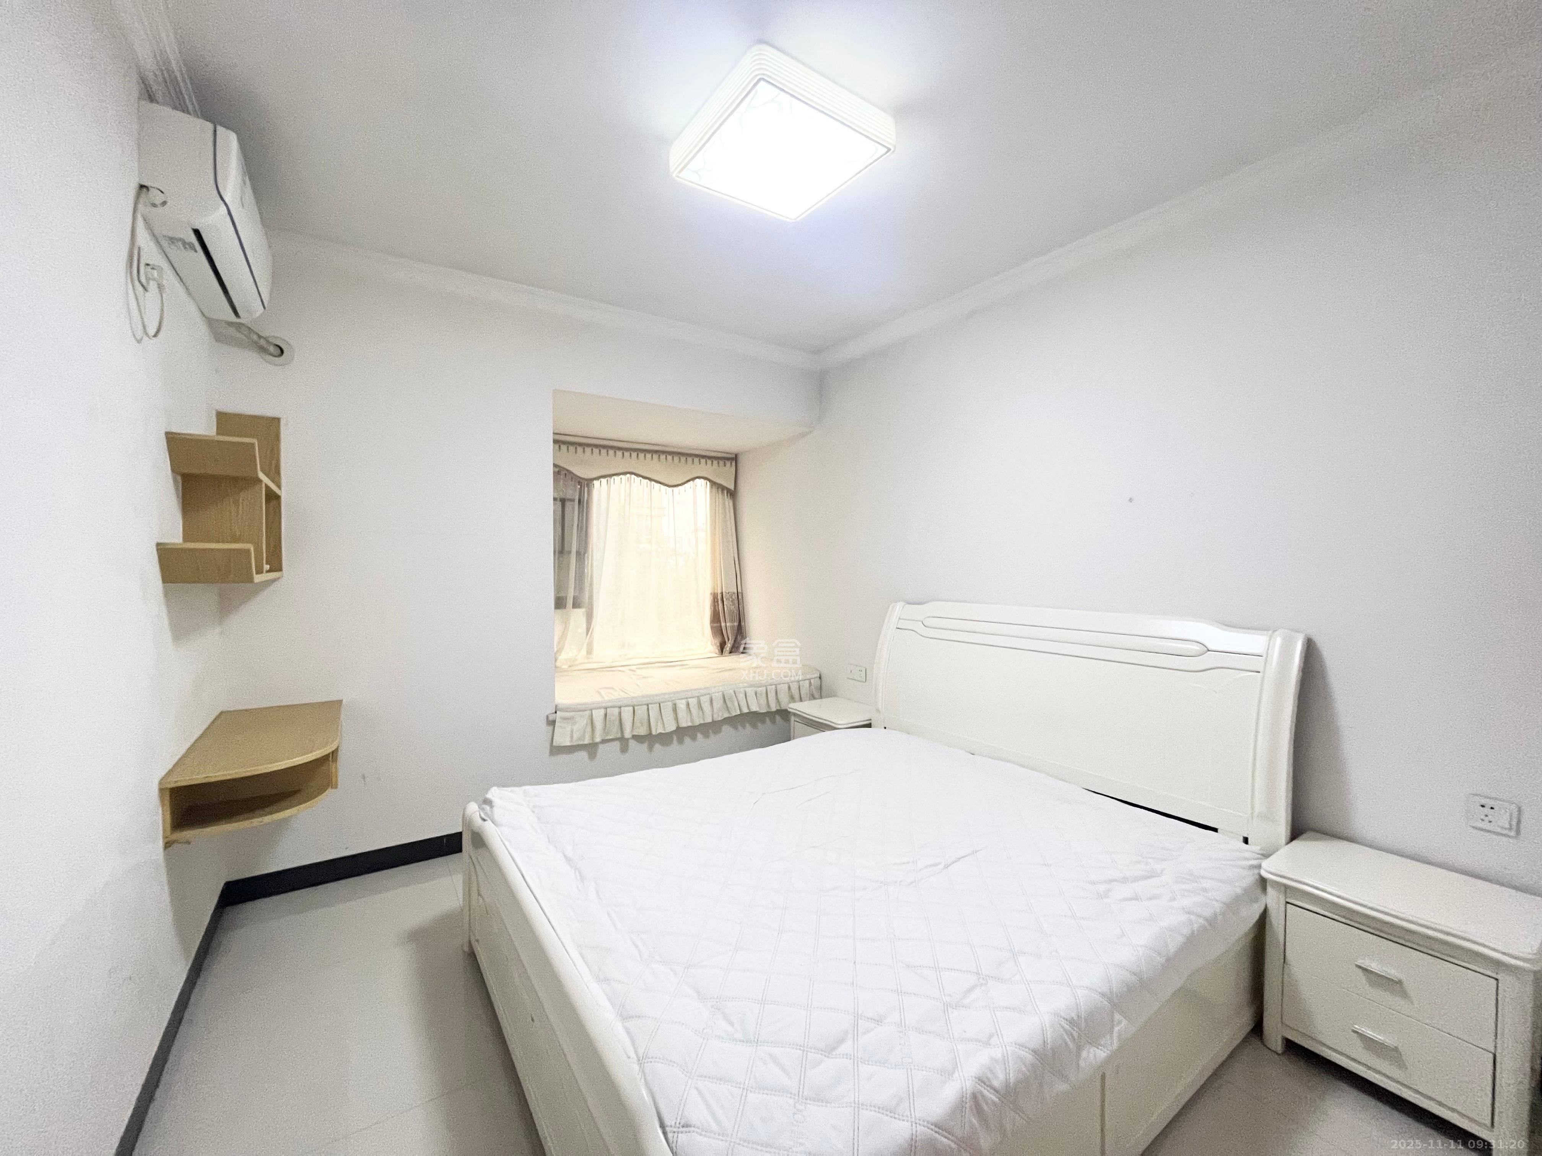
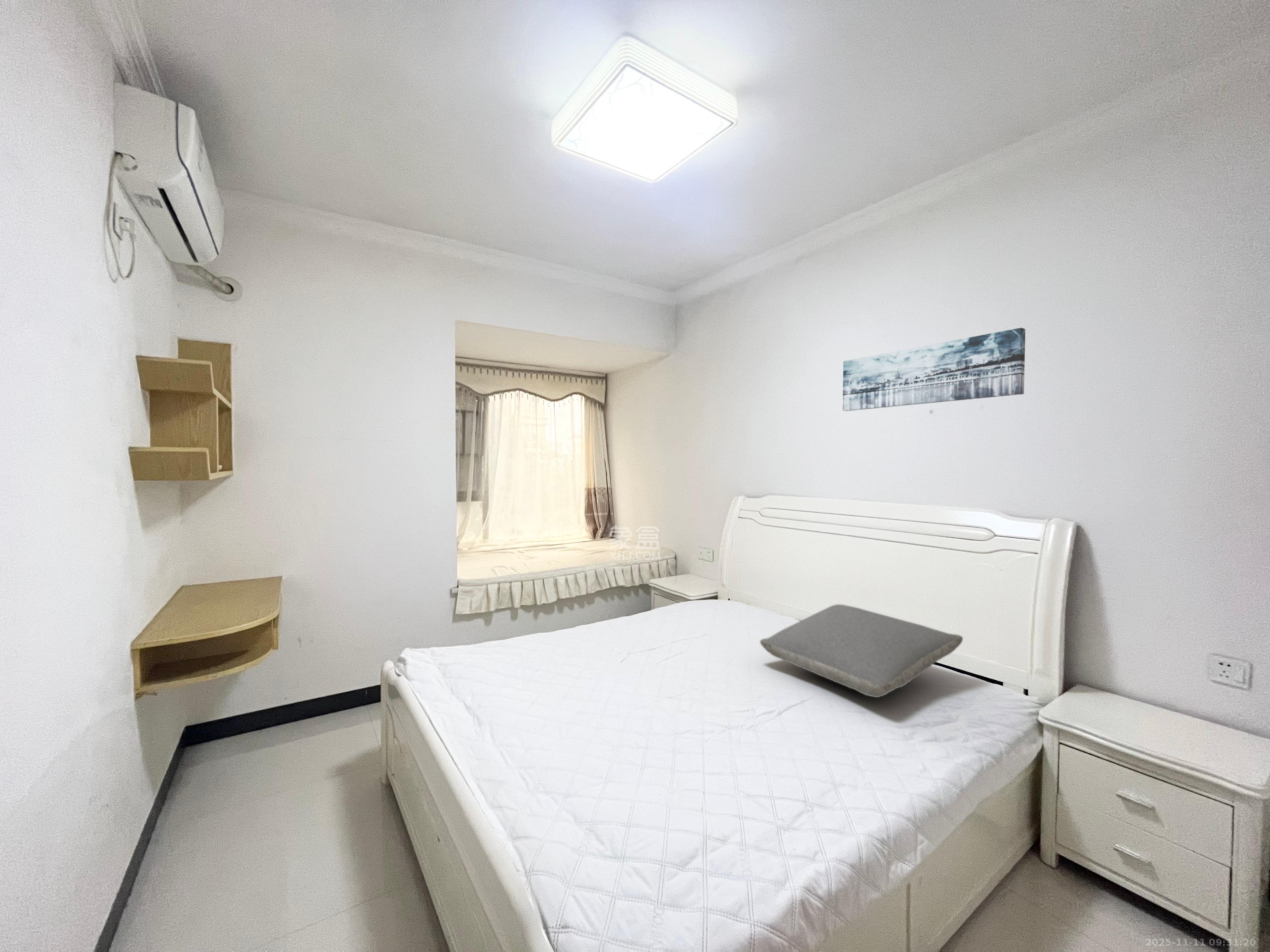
+ wall art [842,327,1026,411]
+ pillow [760,604,964,698]
